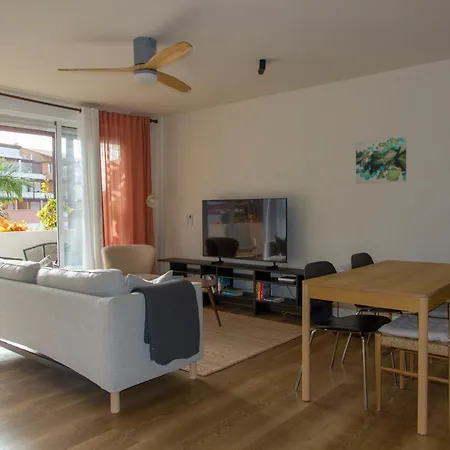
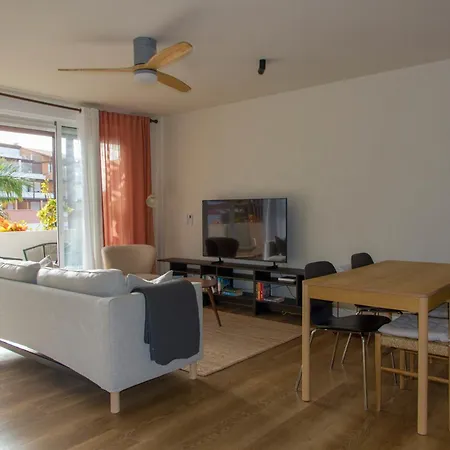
- wall art [355,136,407,185]
